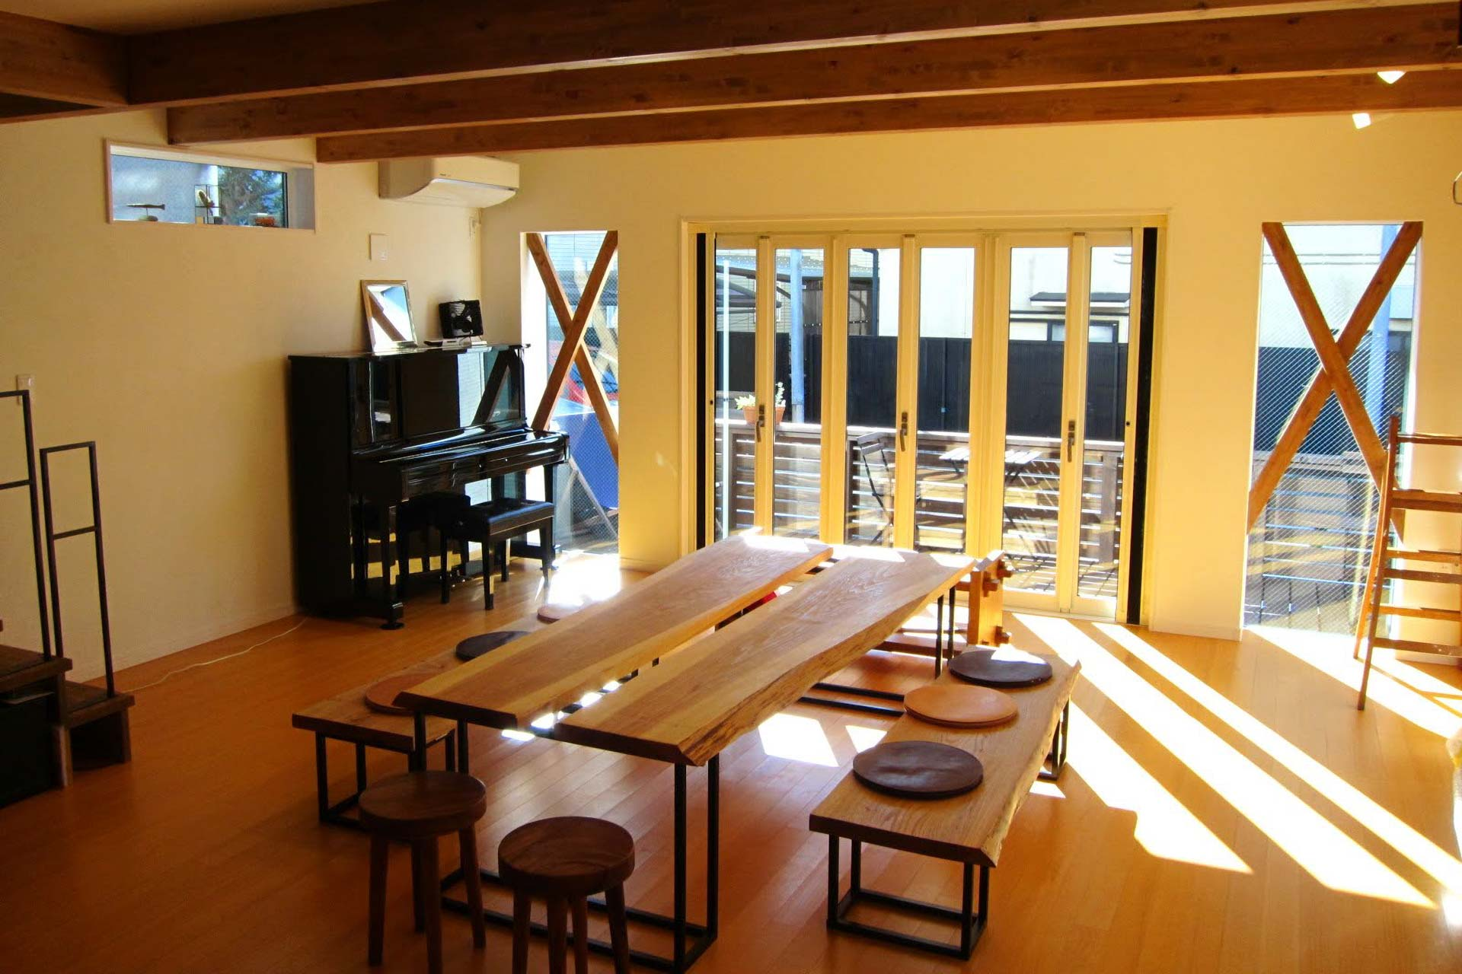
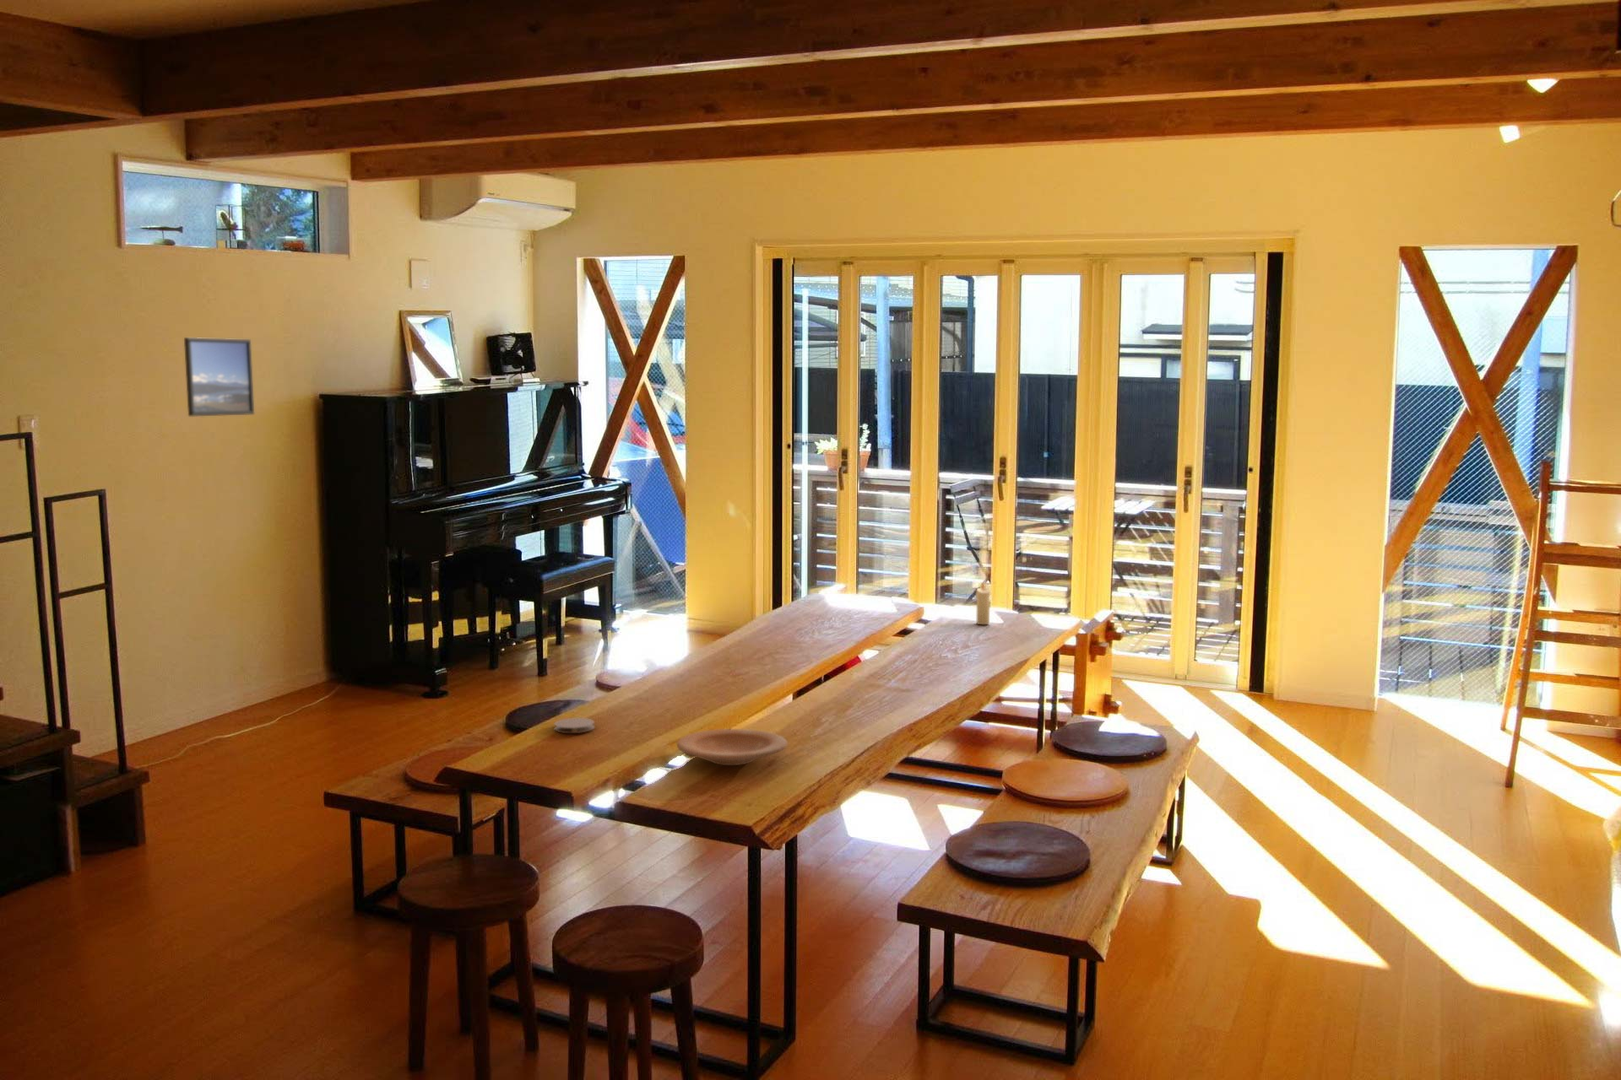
+ candle [976,581,991,626]
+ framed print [183,336,254,417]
+ coaster [552,717,595,734]
+ plate [677,728,789,767]
